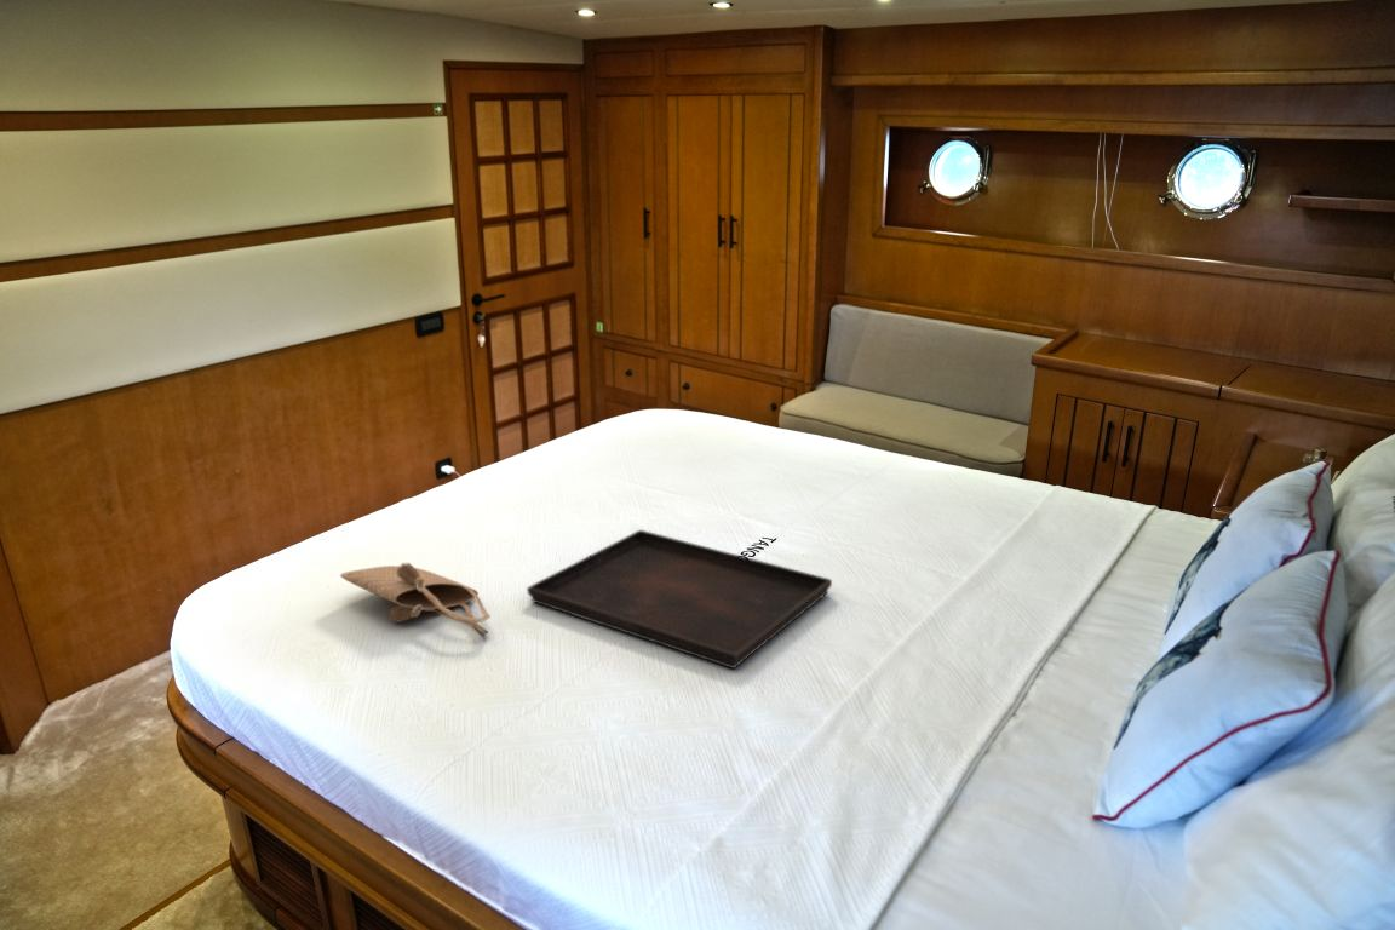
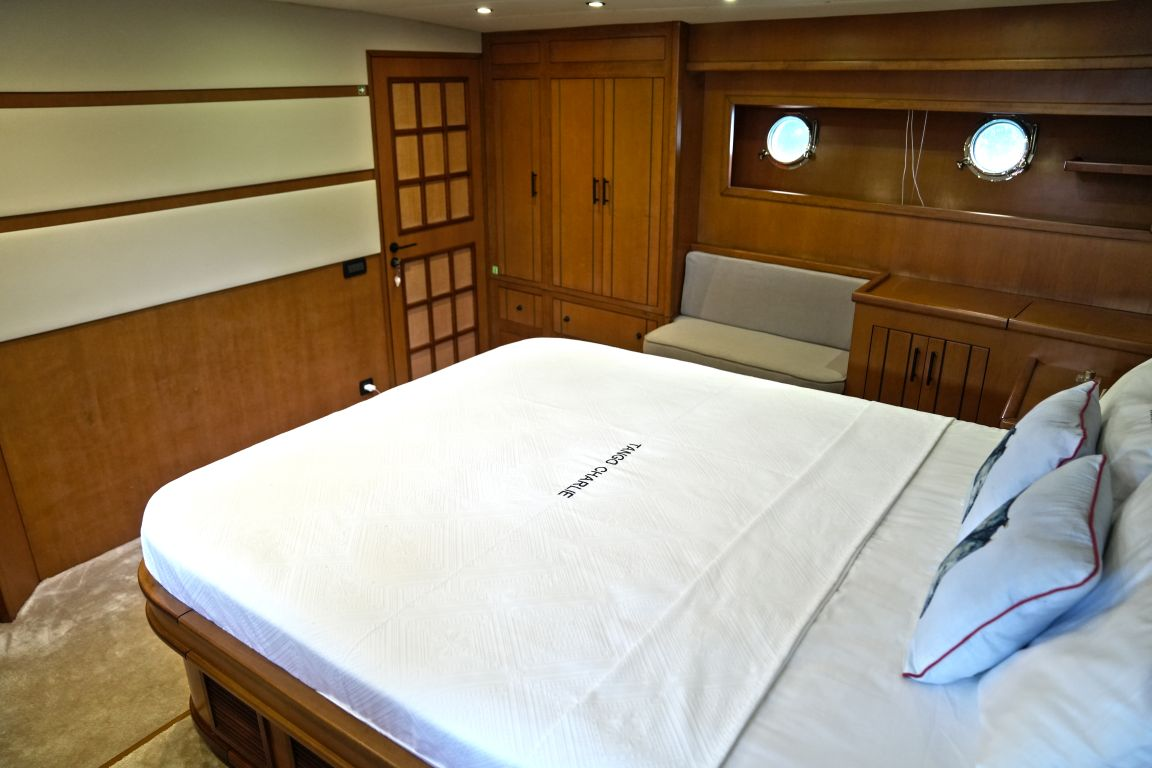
- tote bag [339,561,492,635]
- serving tray [526,529,833,670]
